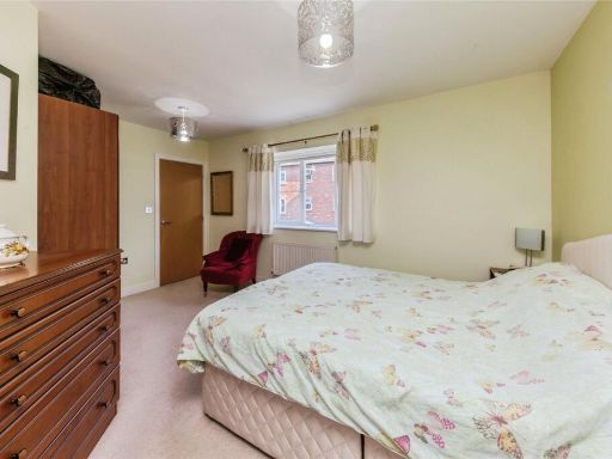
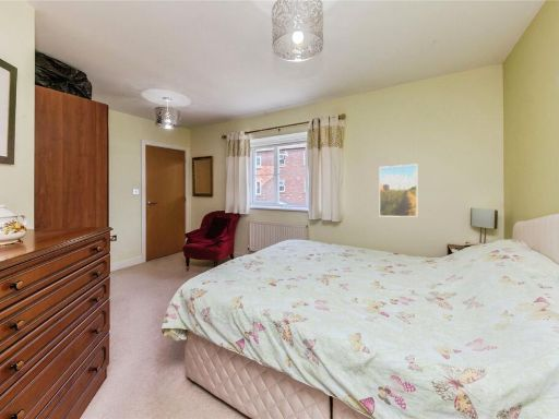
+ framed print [378,163,418,218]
